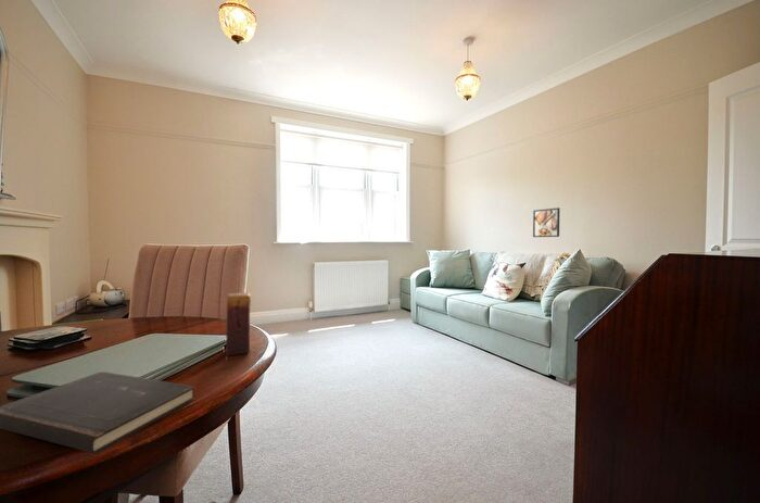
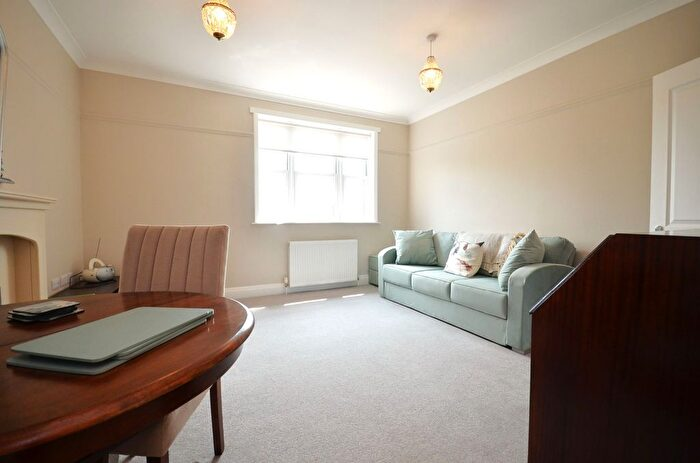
- candle [225,291,252,357]
- hardcover book [0,370,197,454]
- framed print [532,206,561,238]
